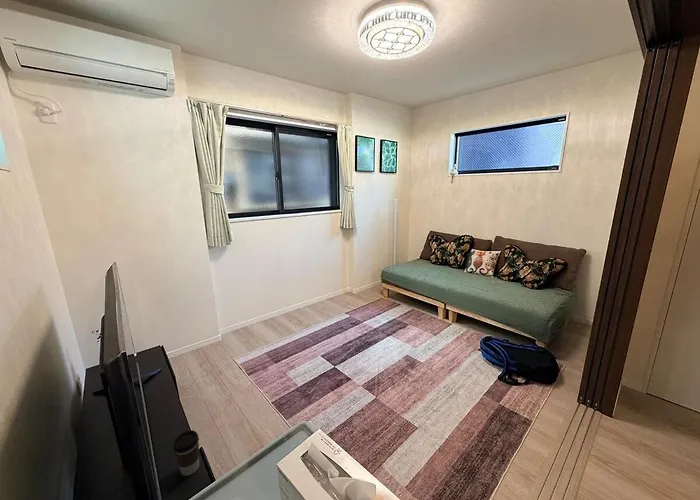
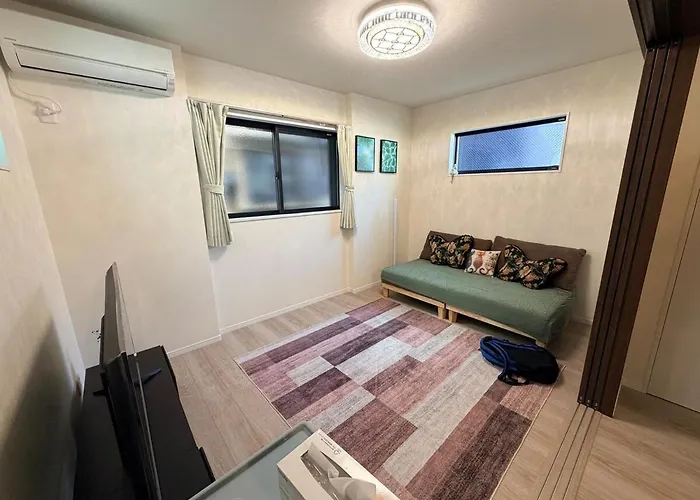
- coffee cup [172,429,200,477]
